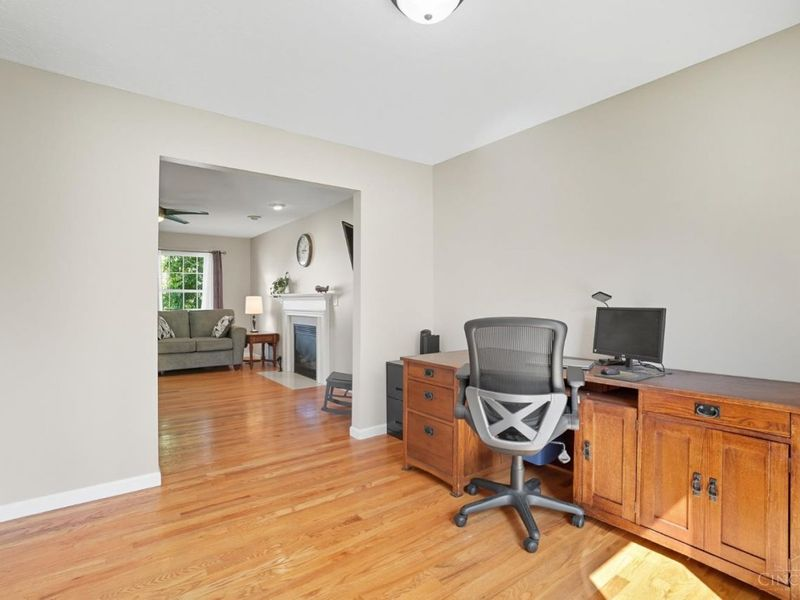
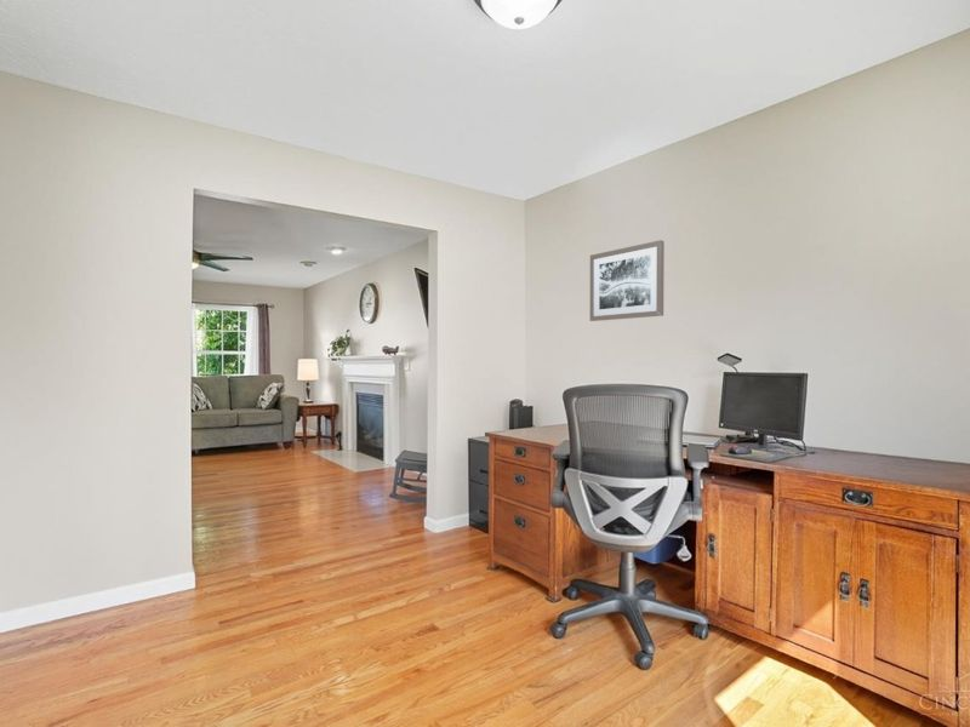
+ wall art [589,239,666,322]
